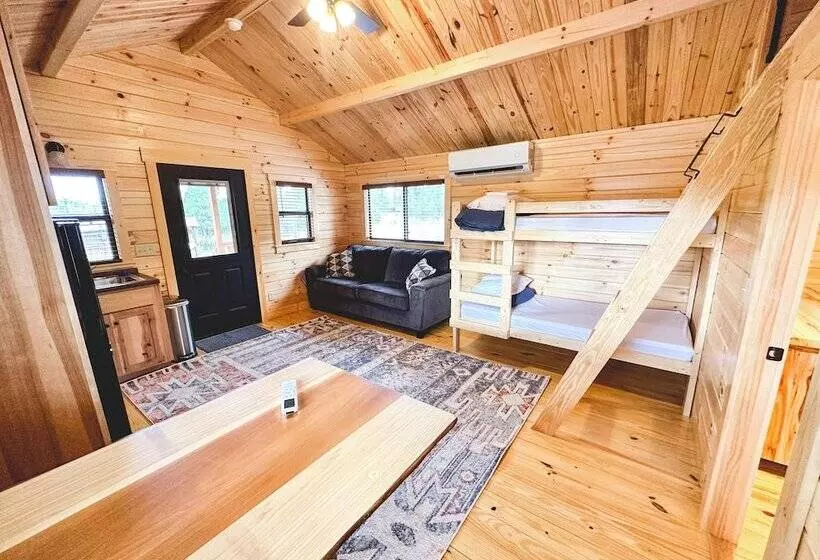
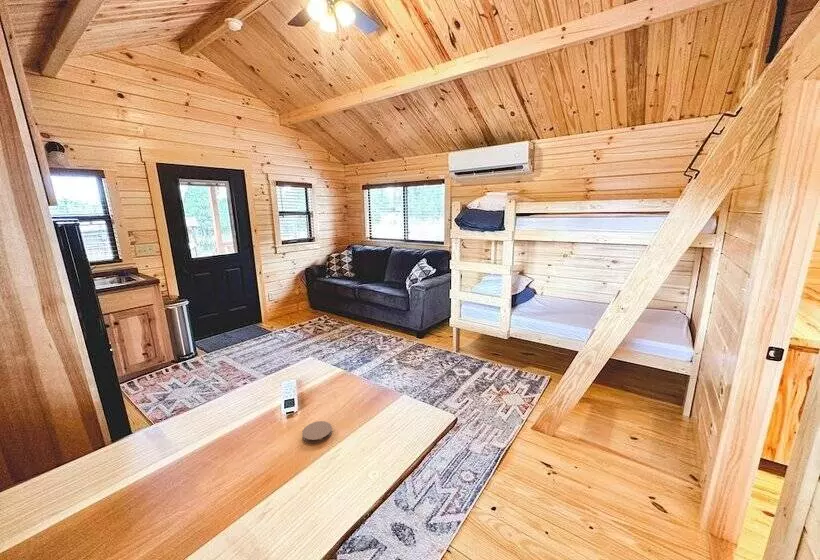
+ coaster [301,420,333,444]
